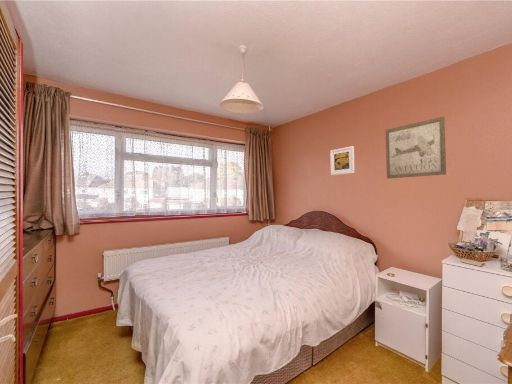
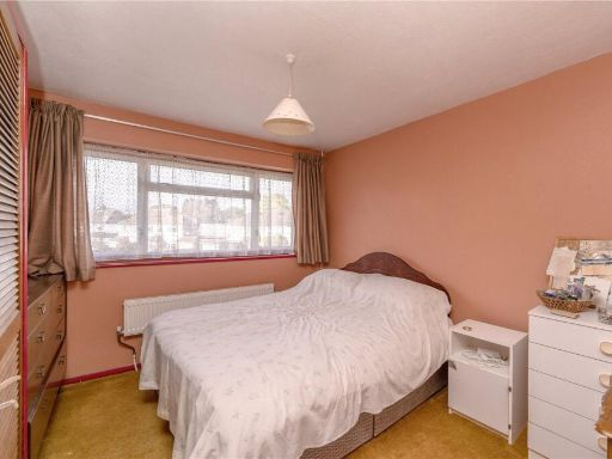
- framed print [329,145,356,176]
- wall art [385,116,447,179]
